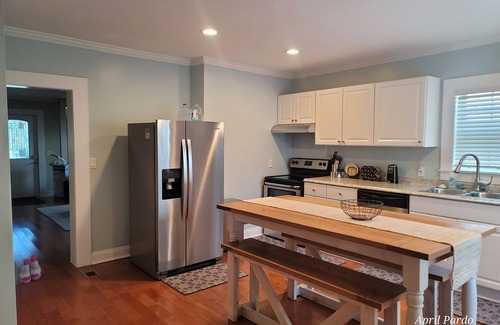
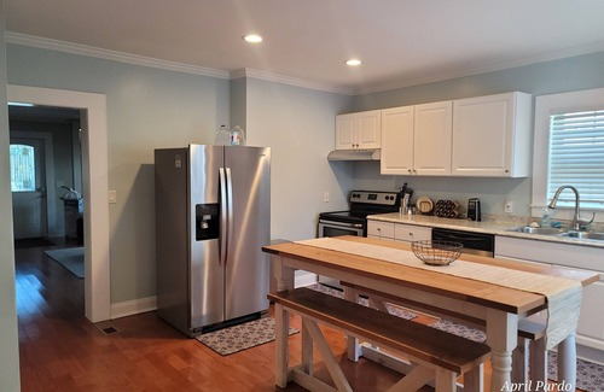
- boots [18,254,42,284]
